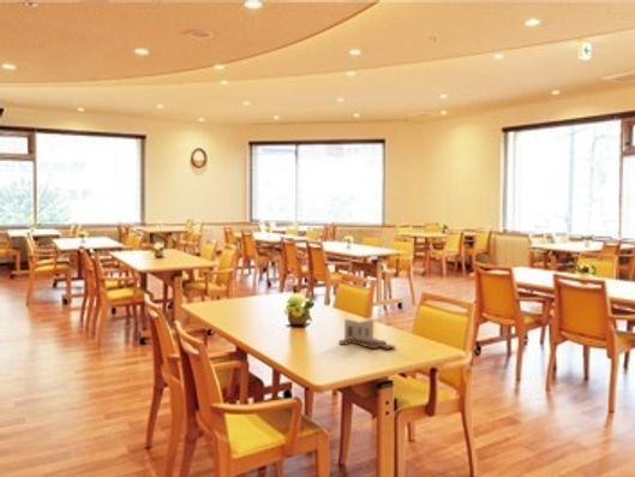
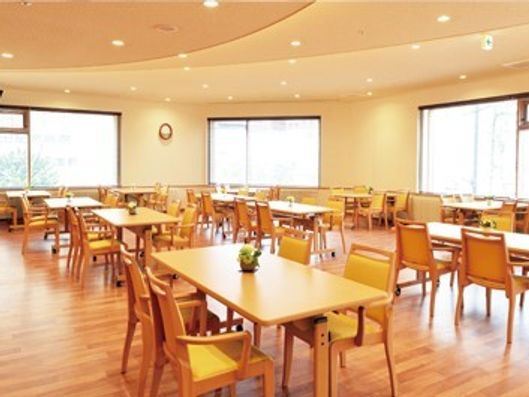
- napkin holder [339,318,397,351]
